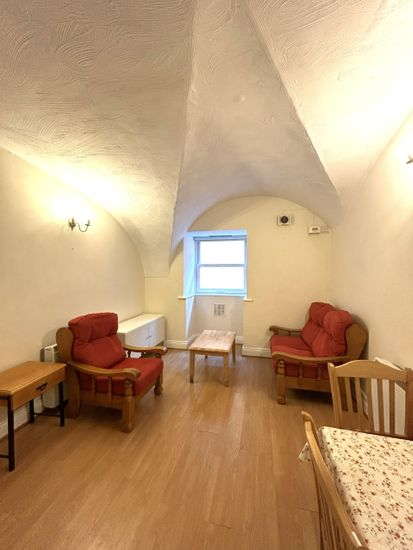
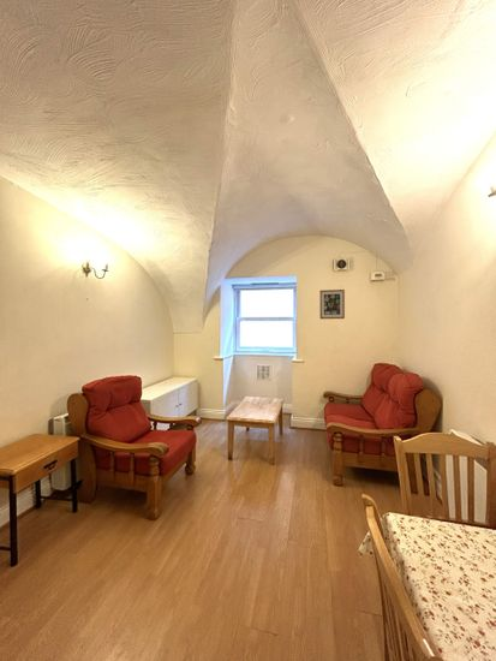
+ wall art [318,288,346,320]
